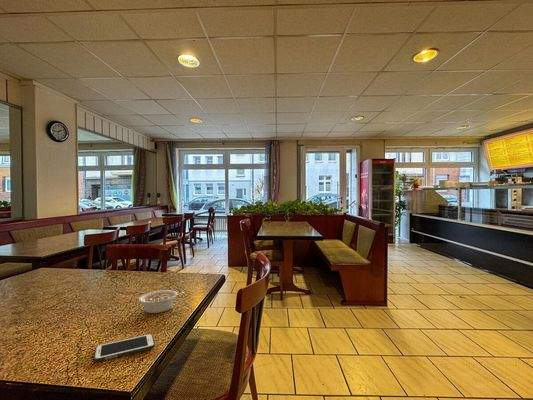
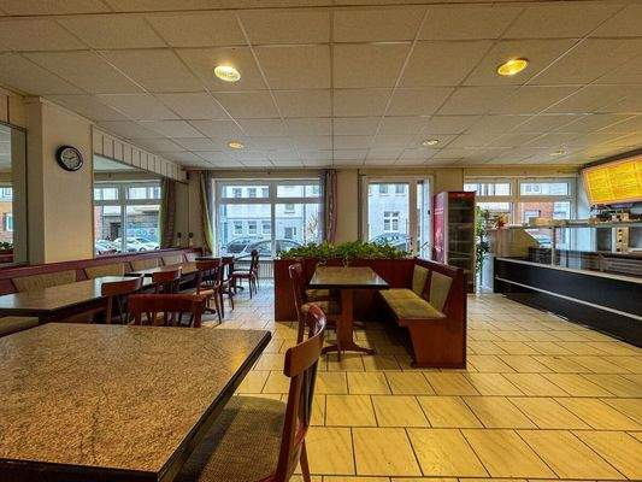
- legume [138,289,185,314]
- cell phone [93,333,156,363]
